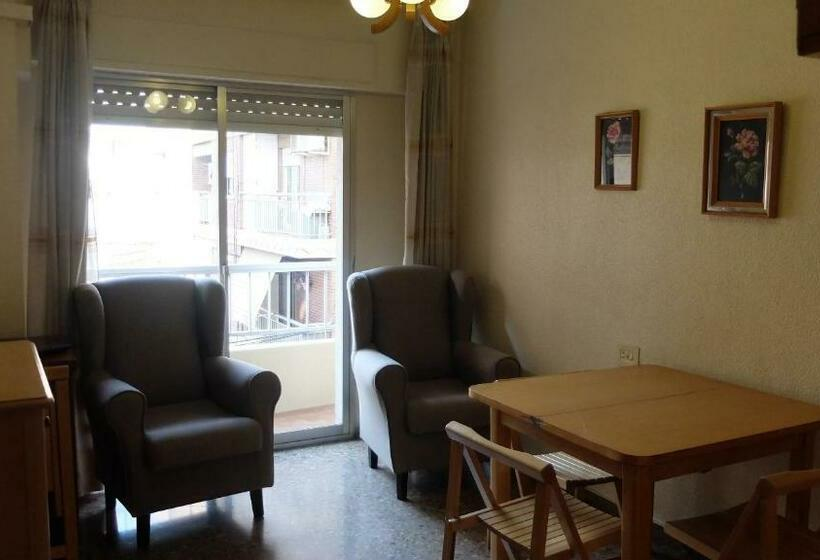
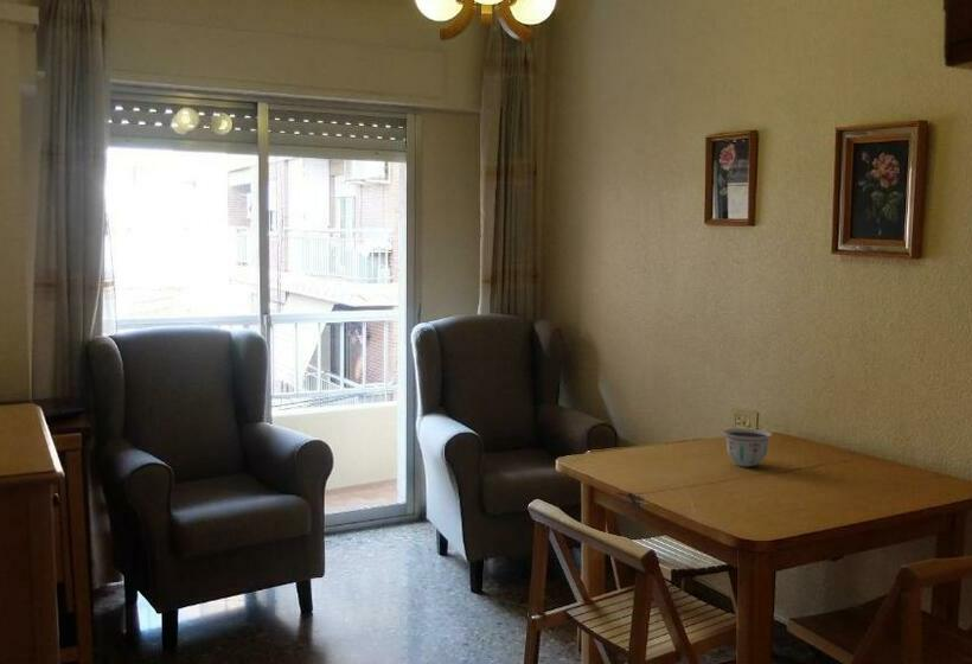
+ bowl [722,427,773,468]
